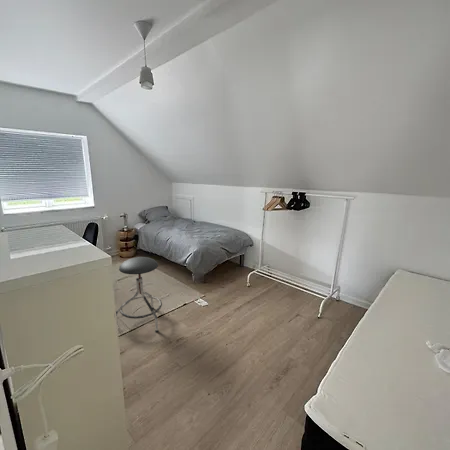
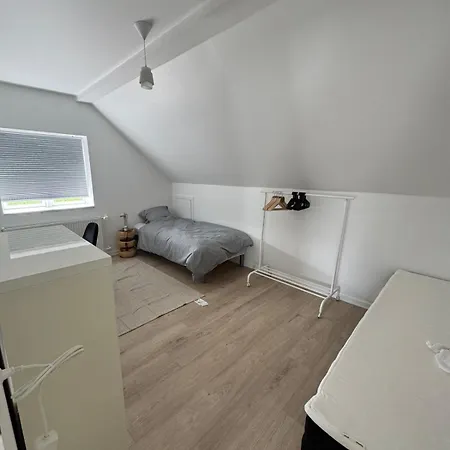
- stool [115,256,163,333]
